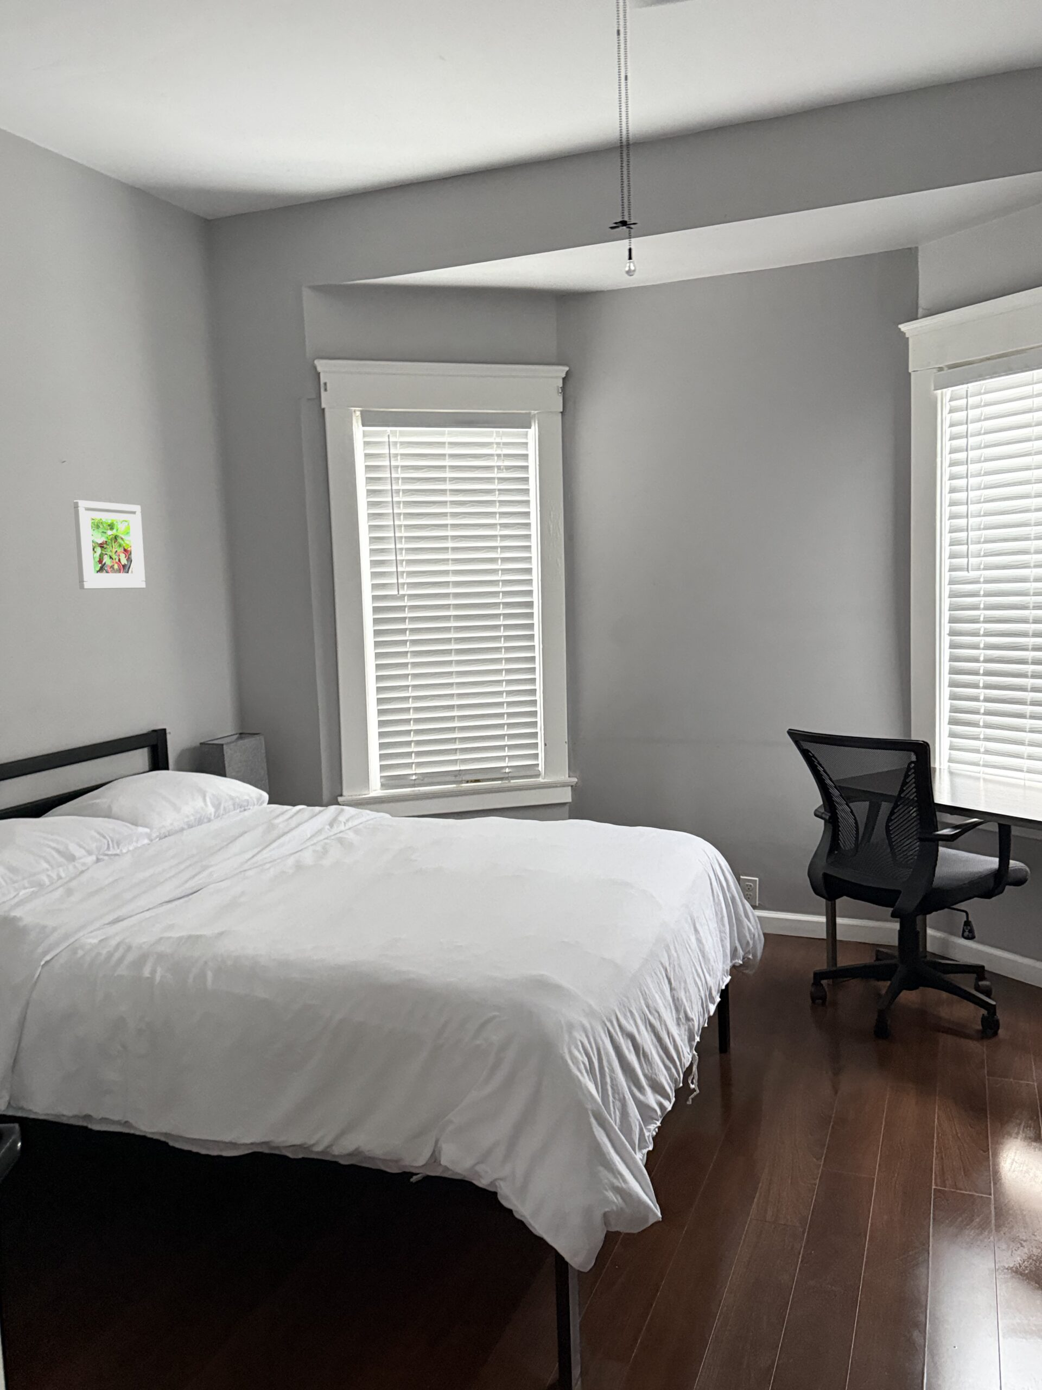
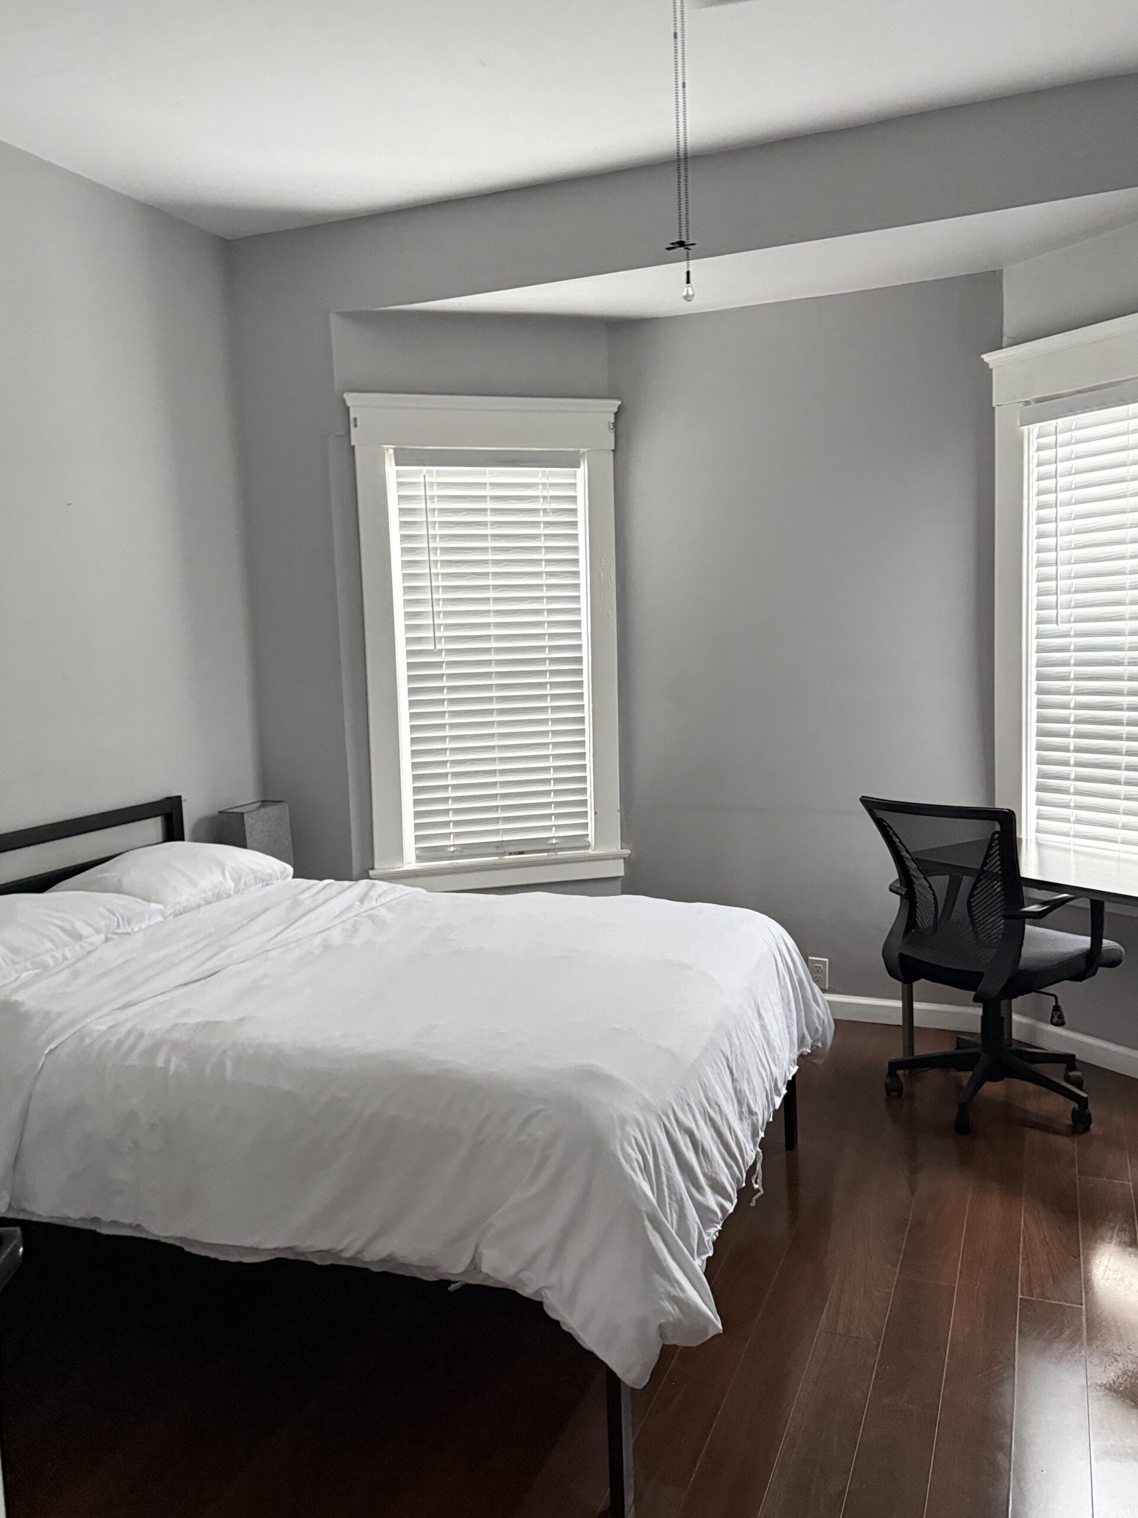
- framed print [73,499,146,590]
